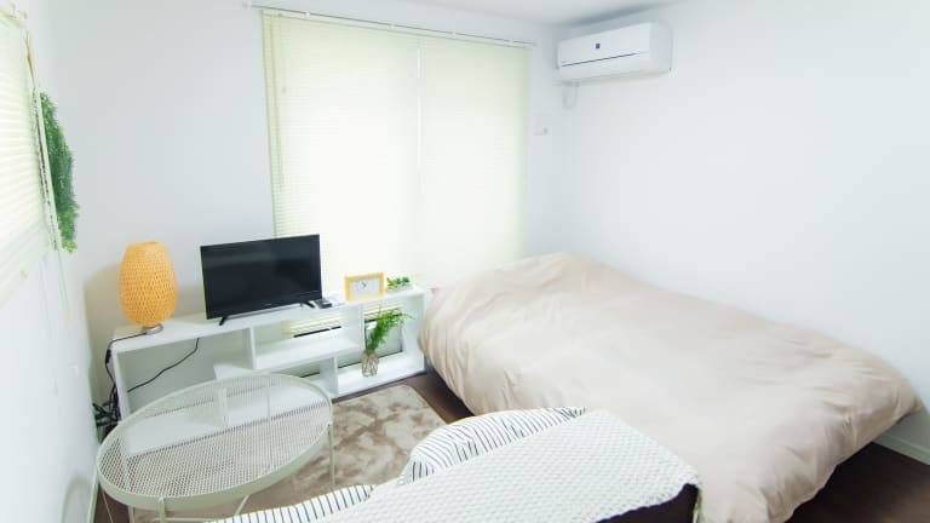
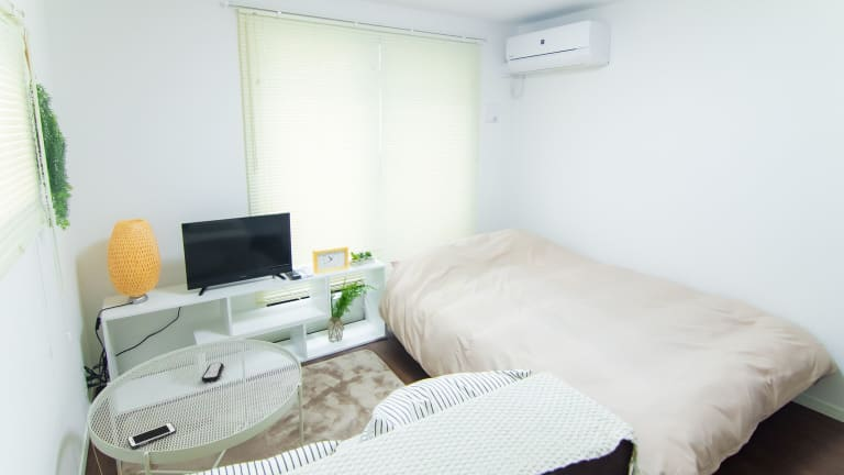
+ remote control [201,362,224,383]
+ cell phone [126,421,177,450]
